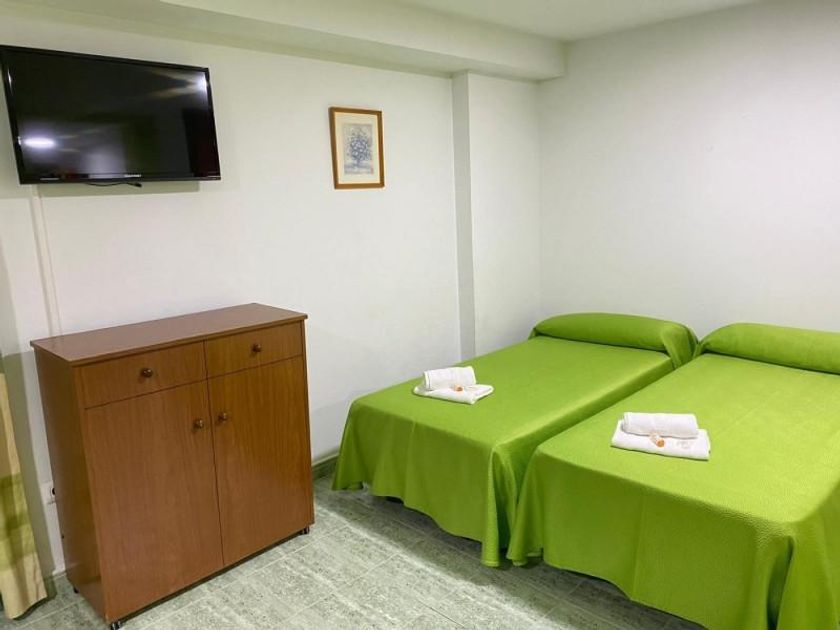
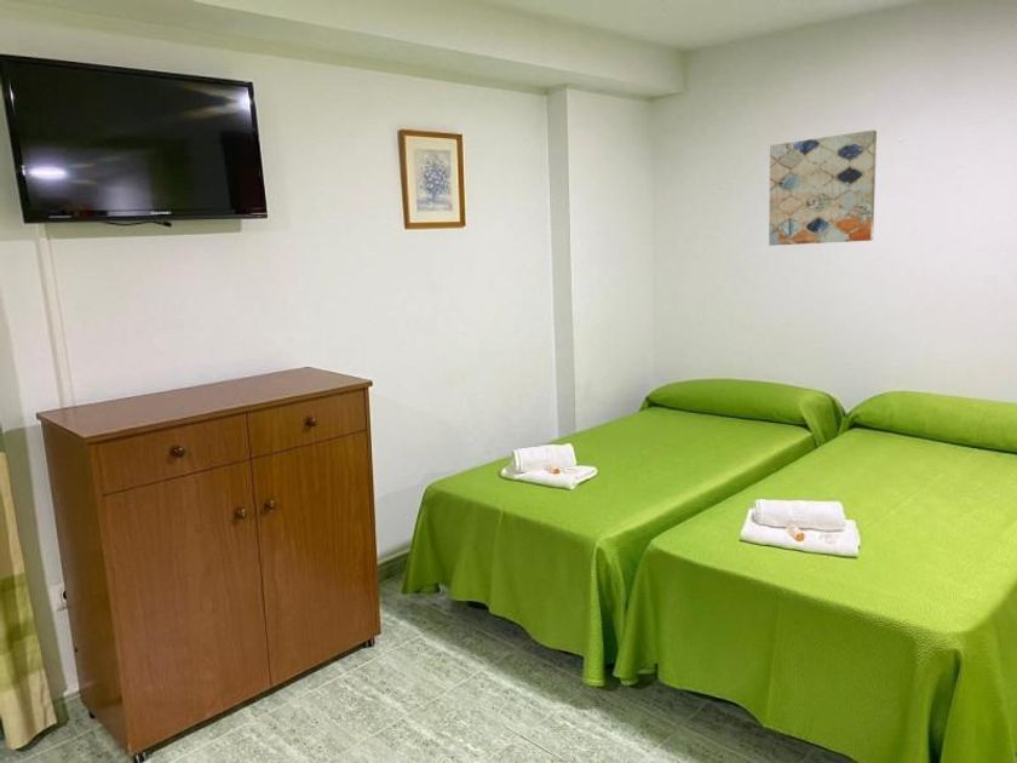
+ wall art [768,130,878,247]
